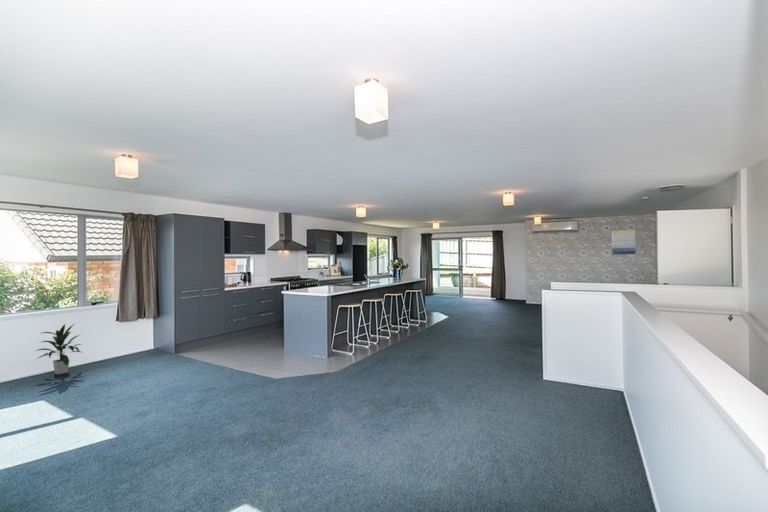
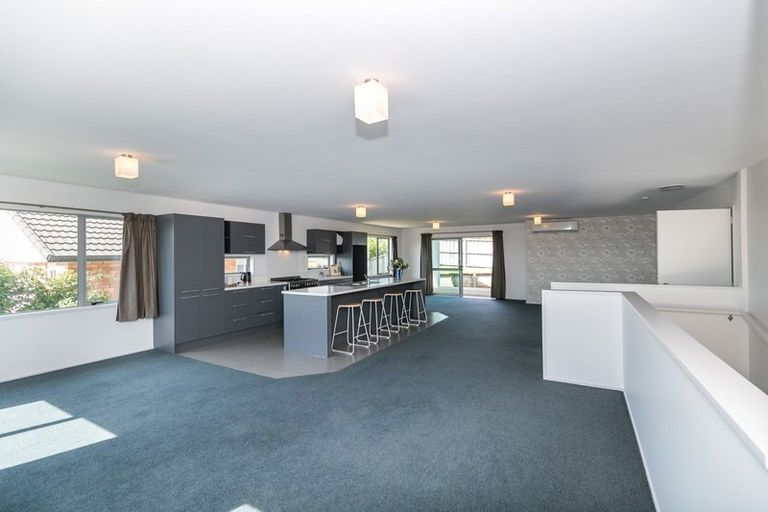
- indoor plant [31,323,84,376]
- wall art [611,229,637,255]
